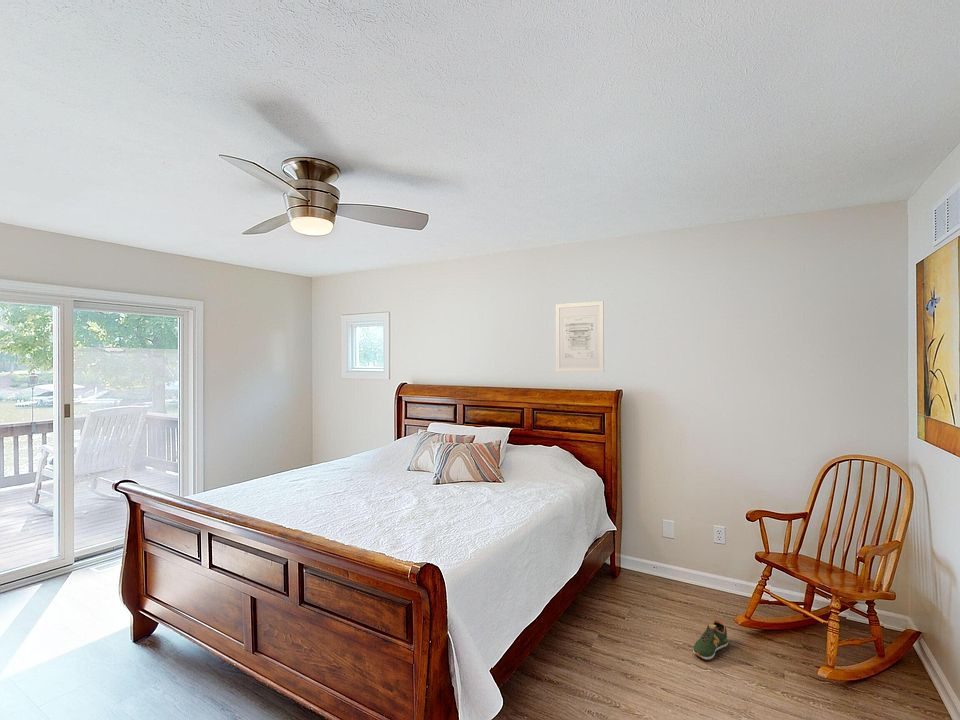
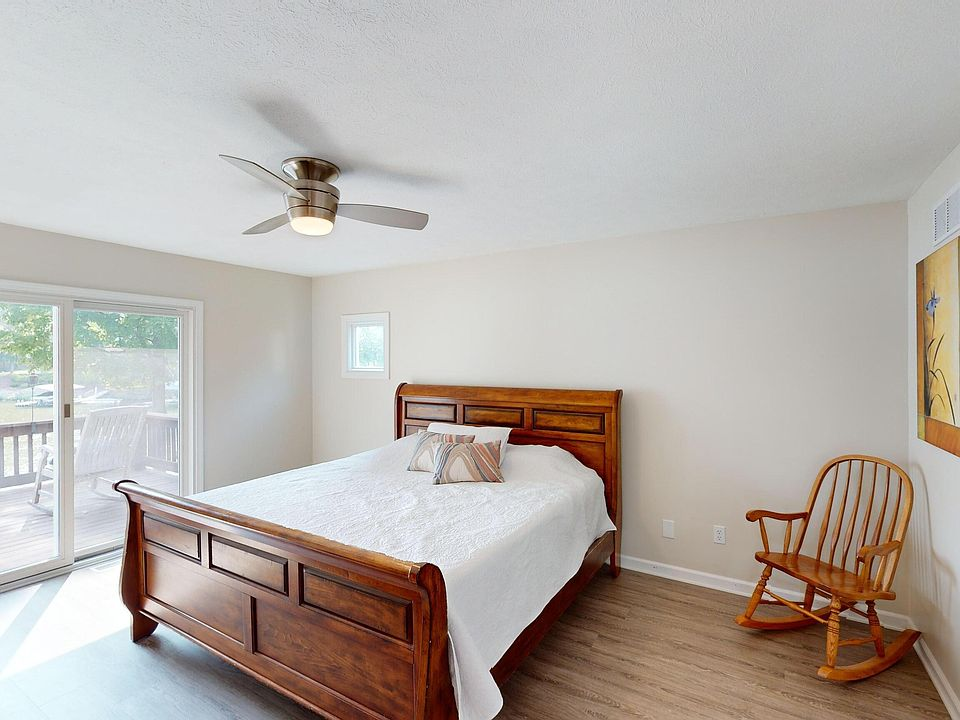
- wall art [555,300,605,373]
- shoe [692,619,729,661]
